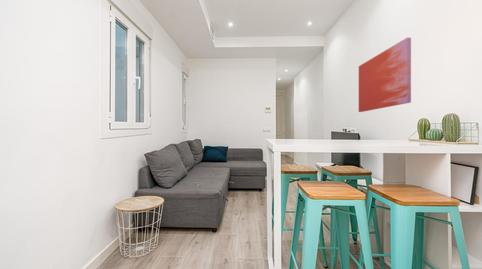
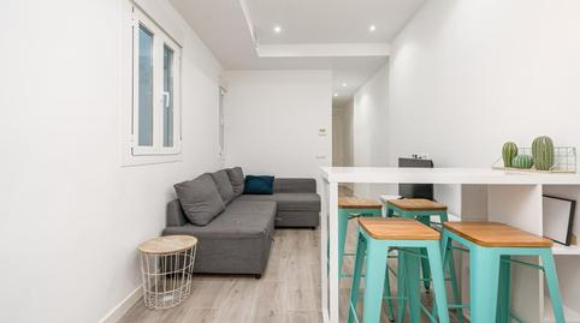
- wall art [358,37,412,113]
